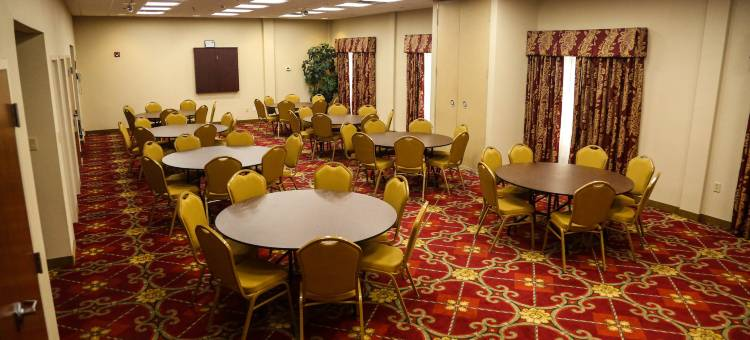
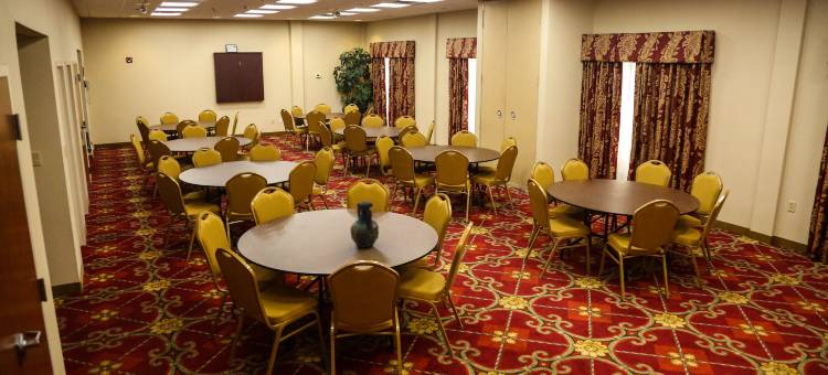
+ vase [349,201,380,249]
